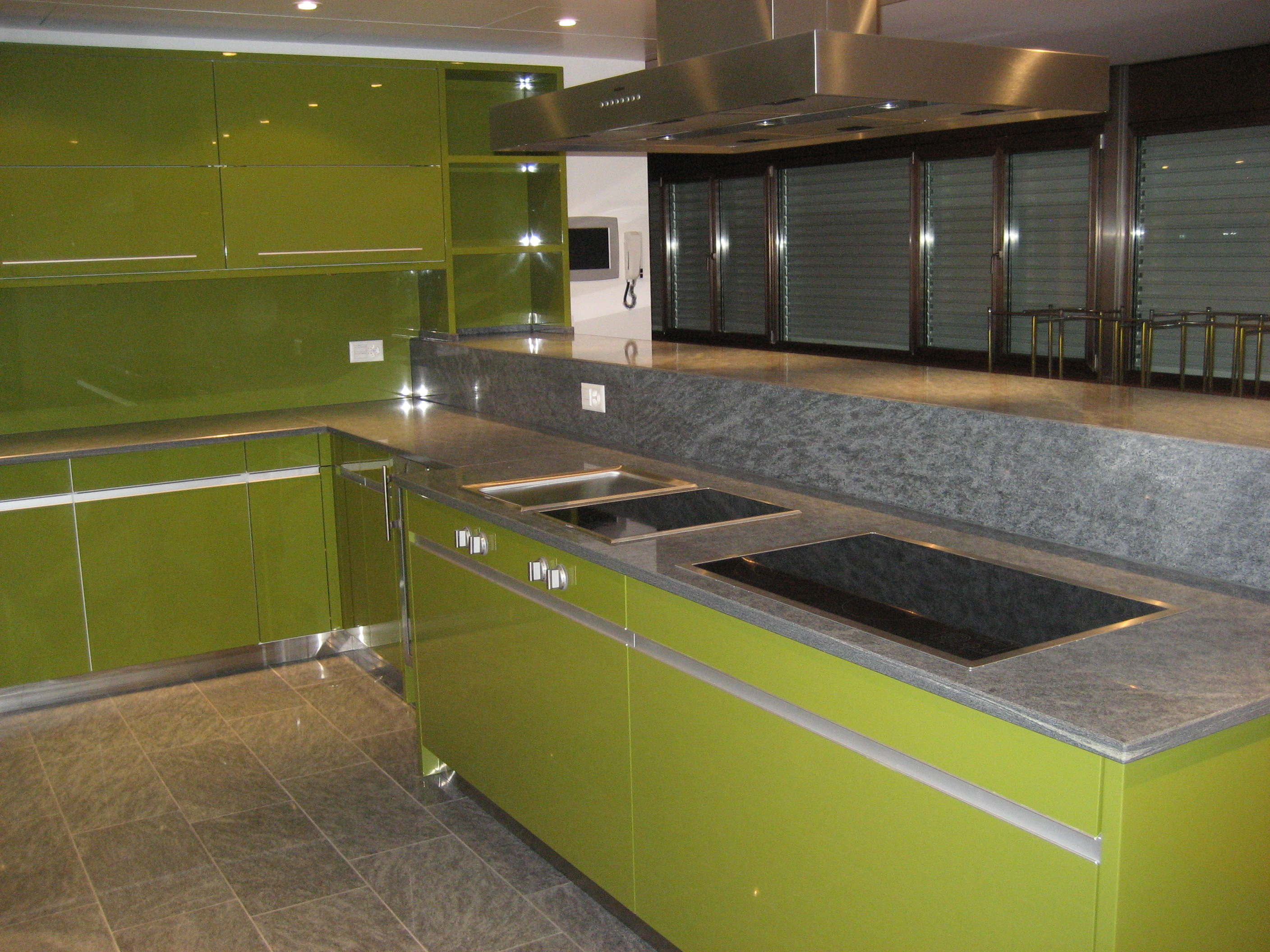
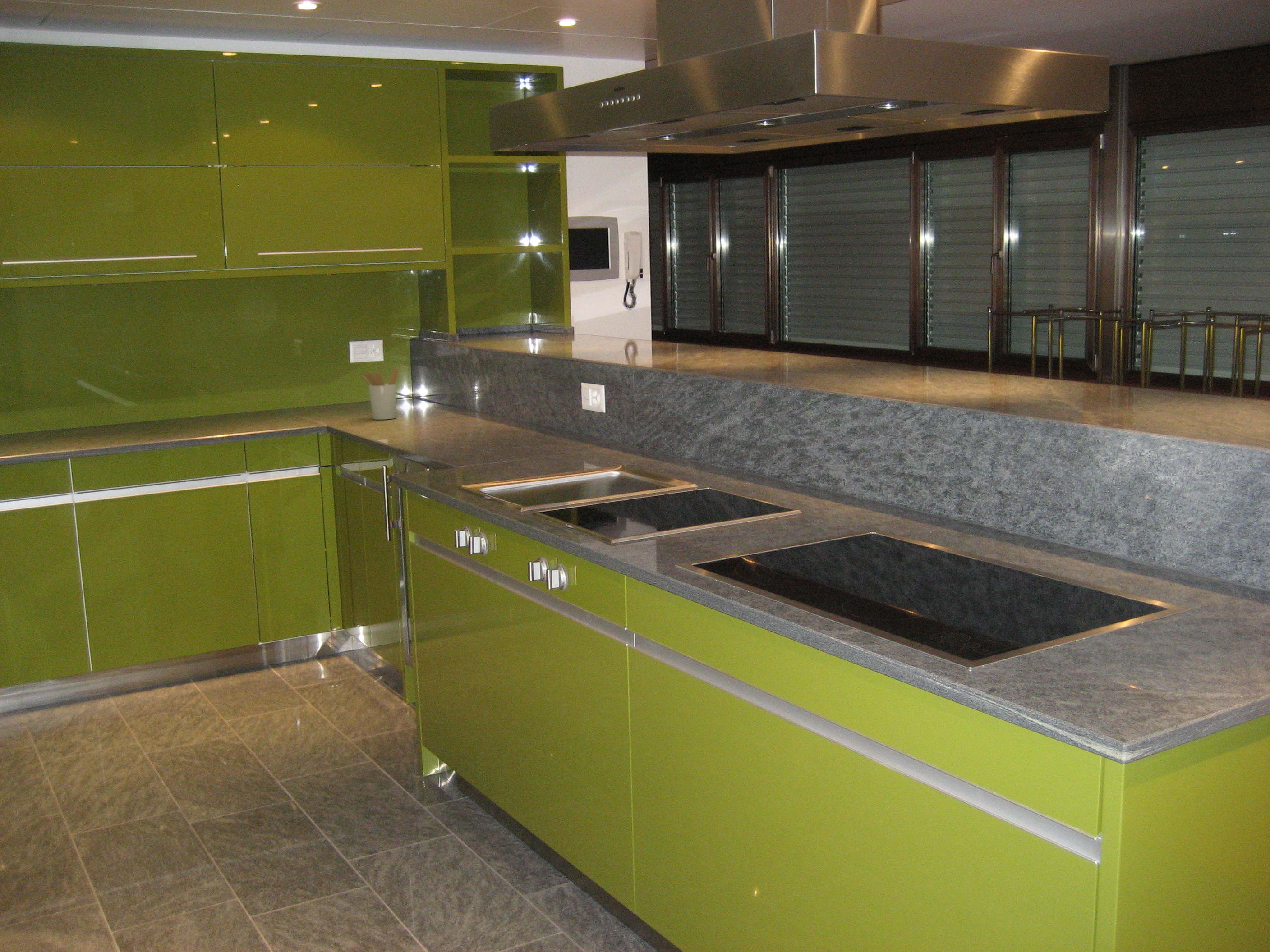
+ utensil holder [362,367,399,420]
